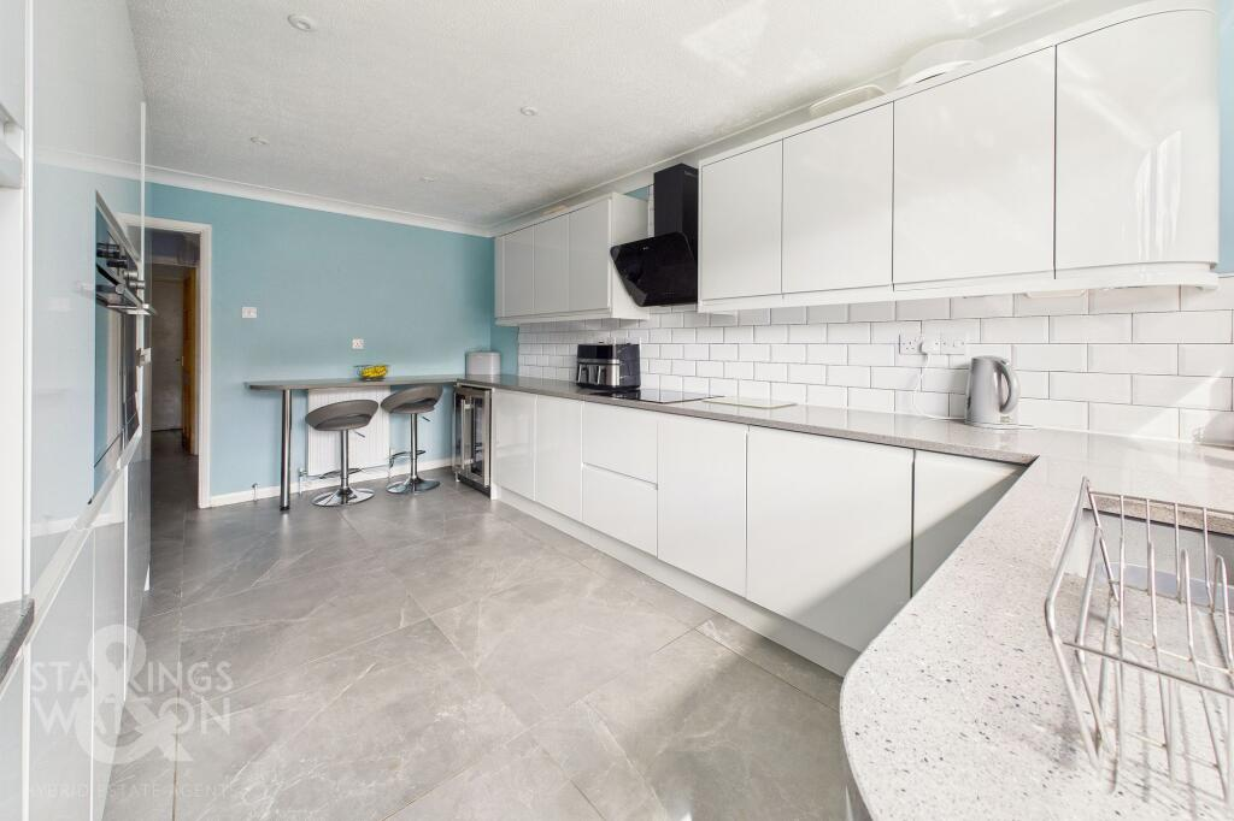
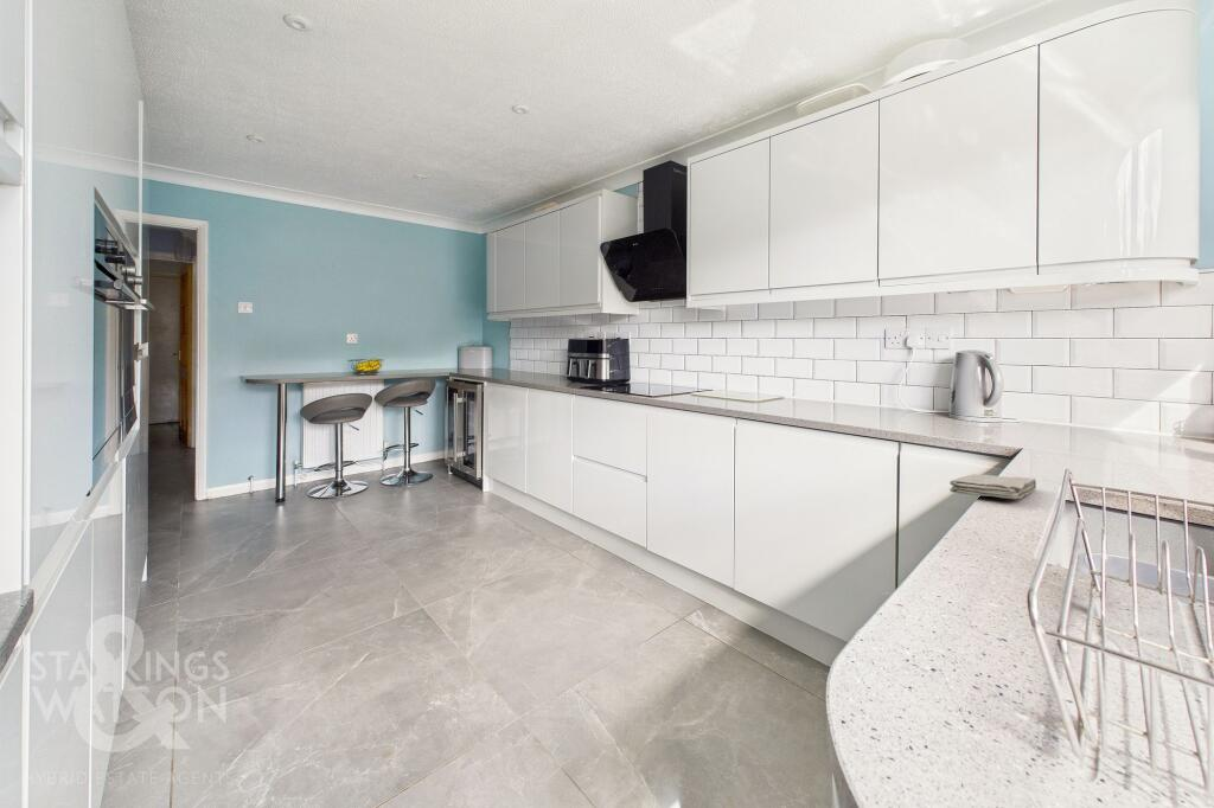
+ washcloth [948,473,1037,500]
